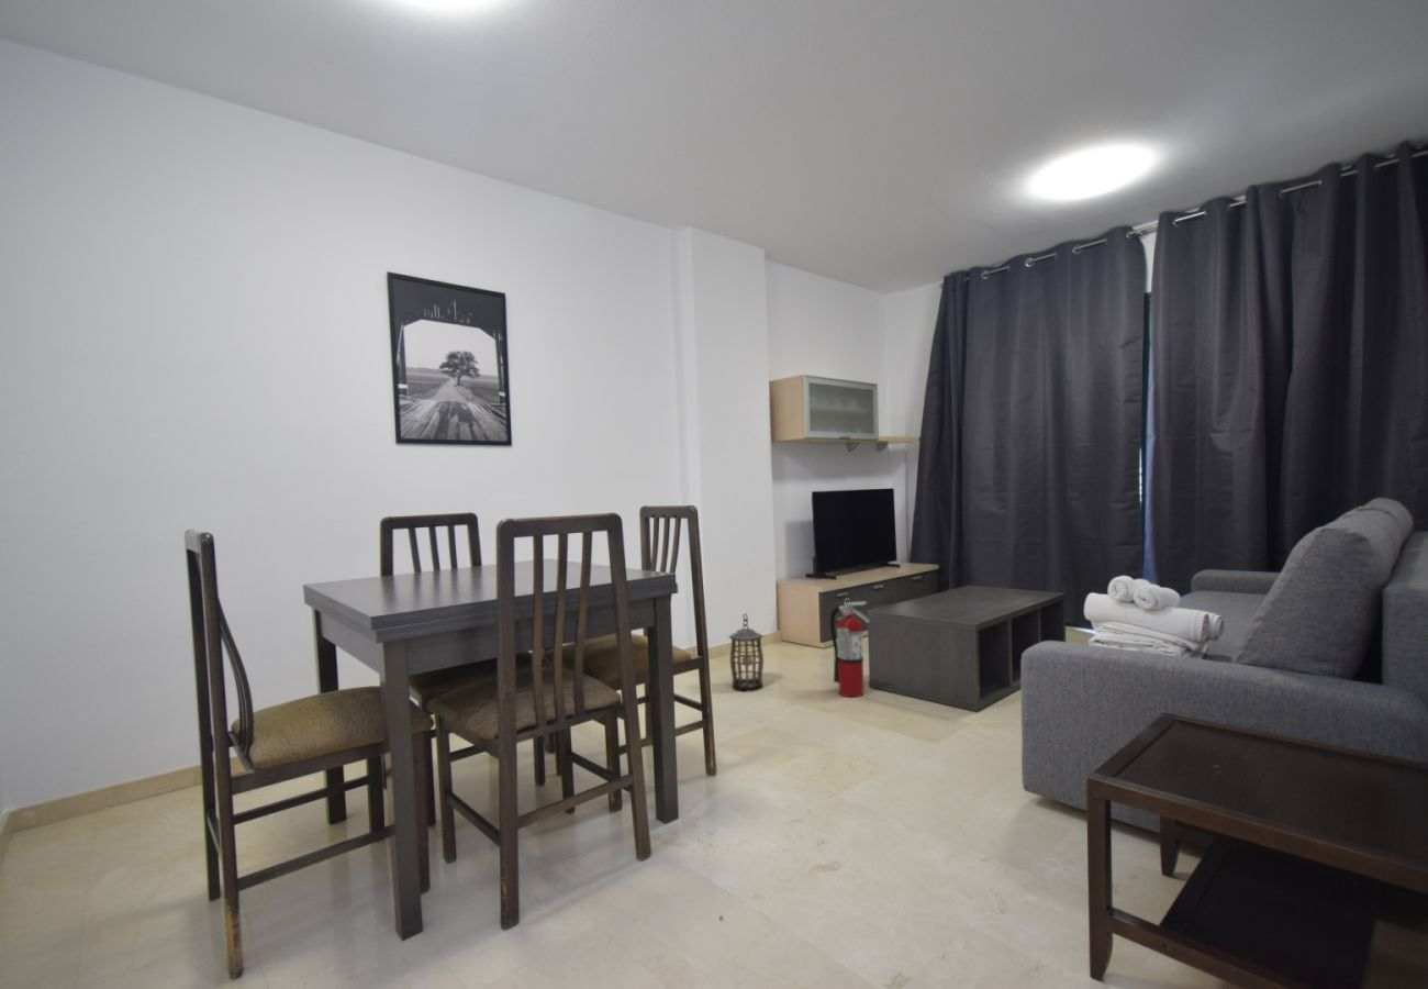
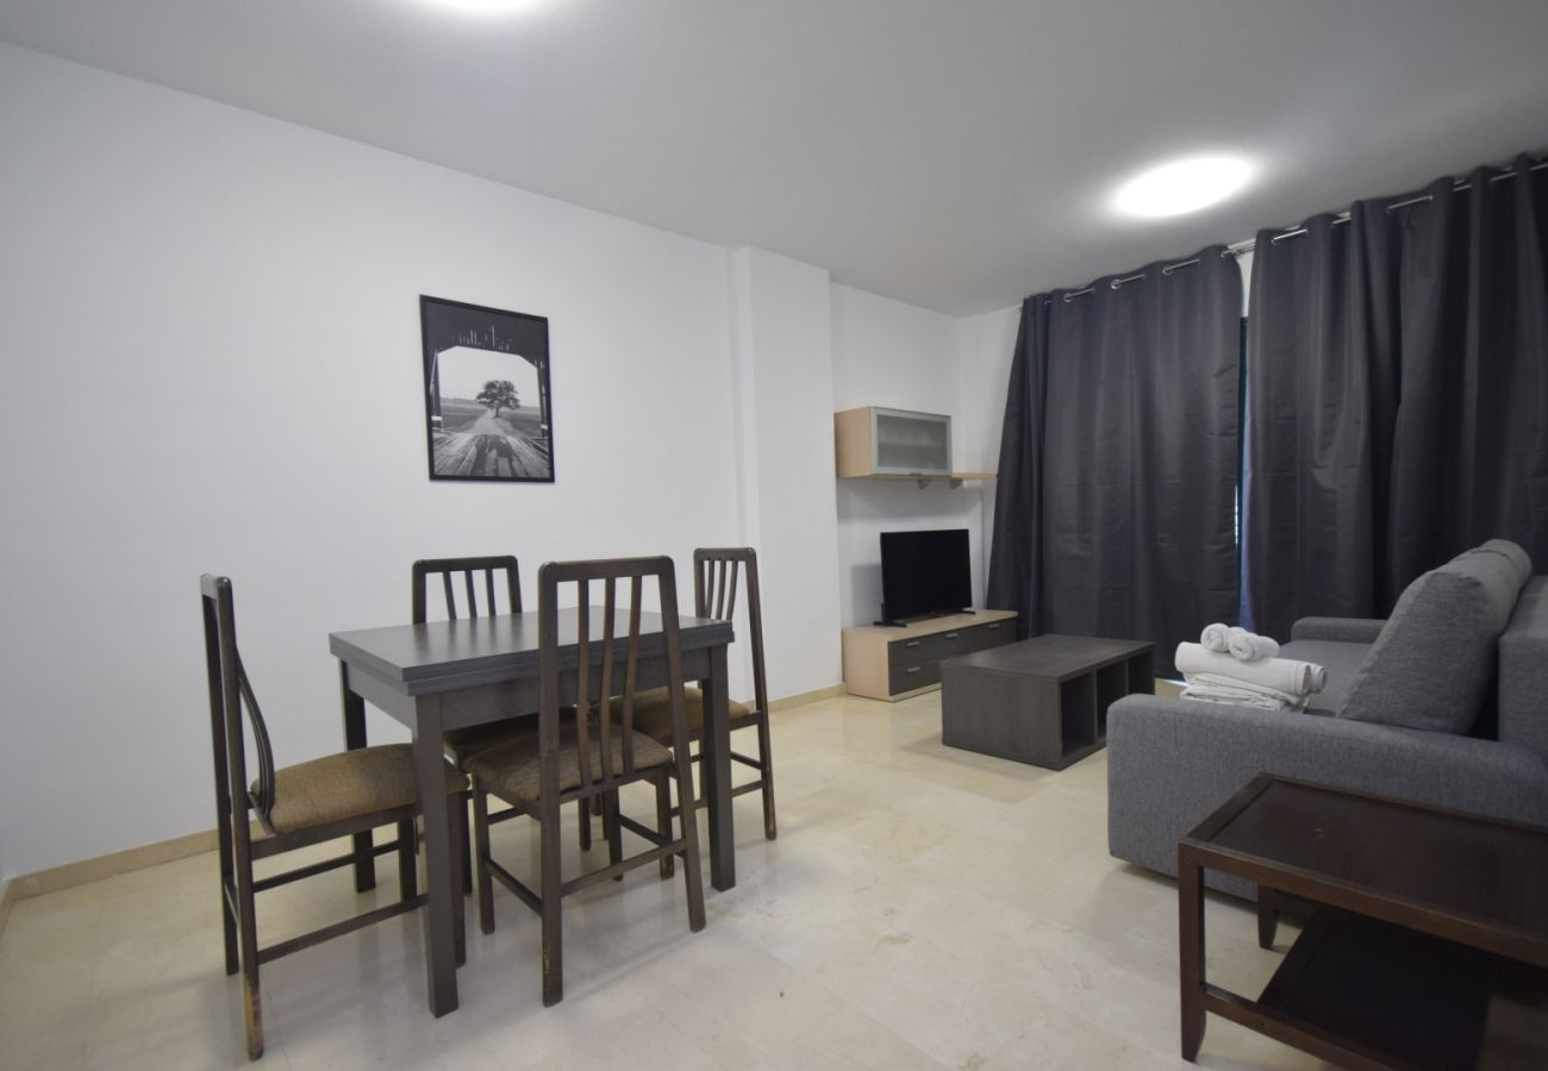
- lantern [727,612,765,693]
- fire extinguisher [829,597,871,698]
